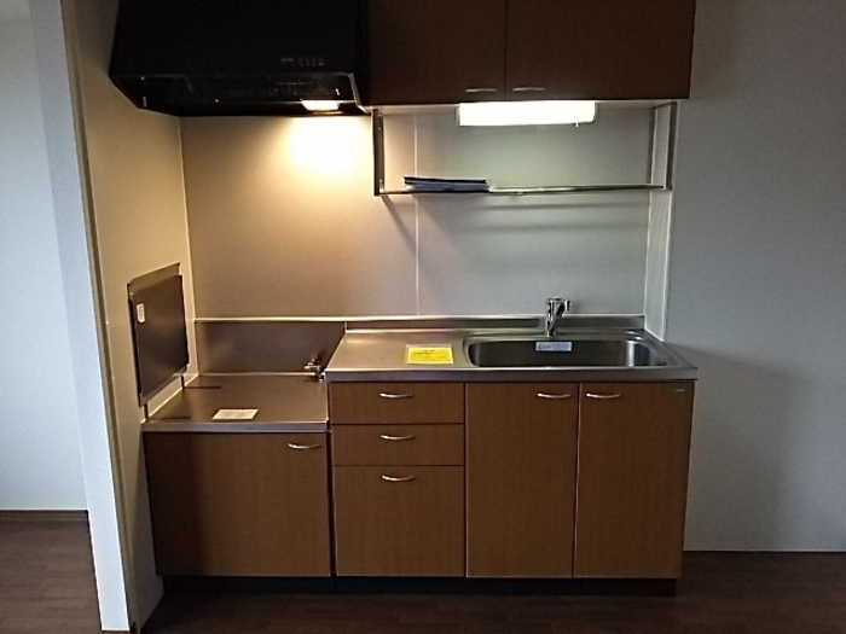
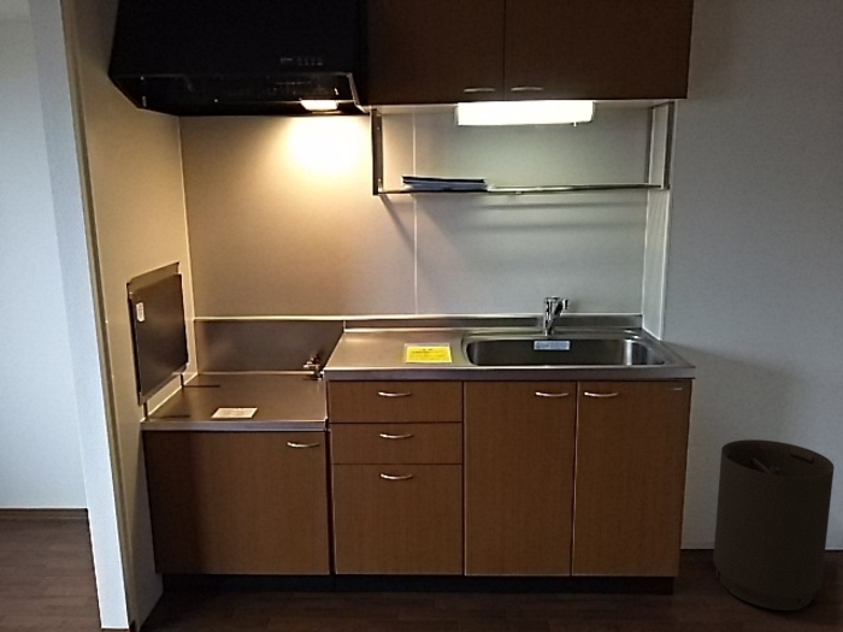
+ trash can [712,438,835,612]
